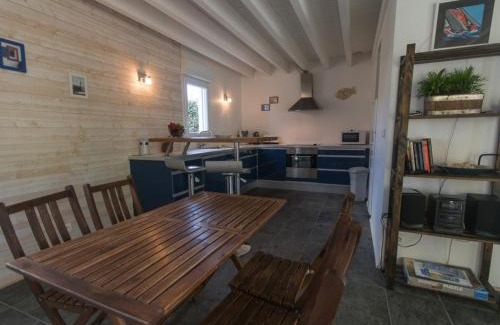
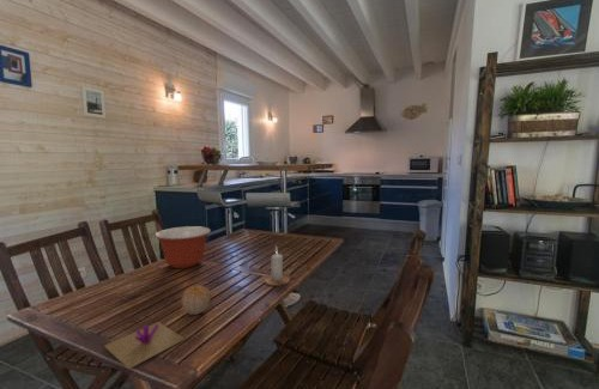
+ flower [103,321,186,370]
+ fruit [181,285,212,316]
+ mixing bowl [153,225,212,269]
+ candle [264,244,291,287]
